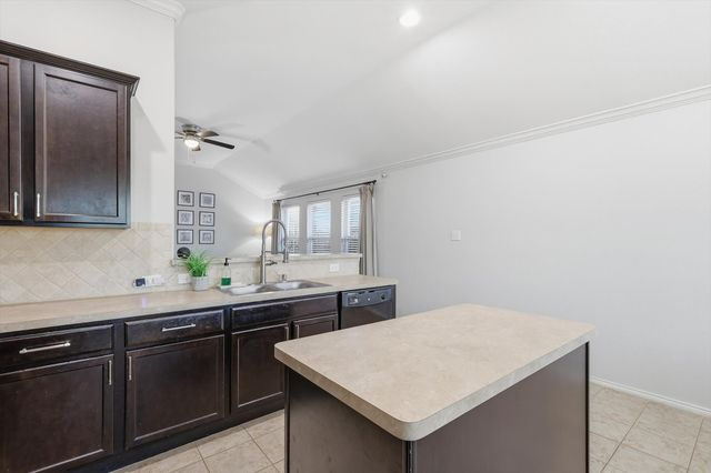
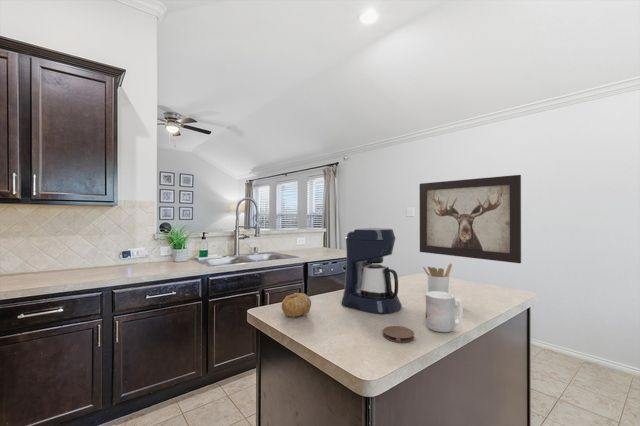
+ mug [425,291,464,333]
+ utensil holder [422,263,453,293]
+ coaster [382,325,415,344]
+ wall art [419,174,522,264]
+ fruit [280,292,312,318]
+ coffee maker [340,227,403,315]
